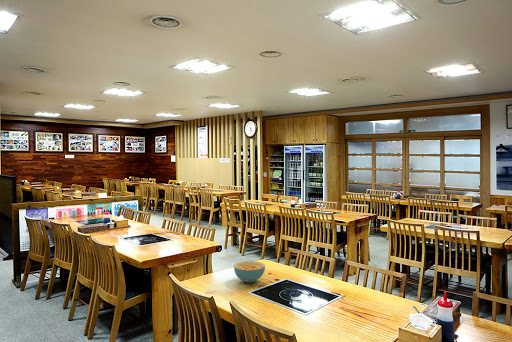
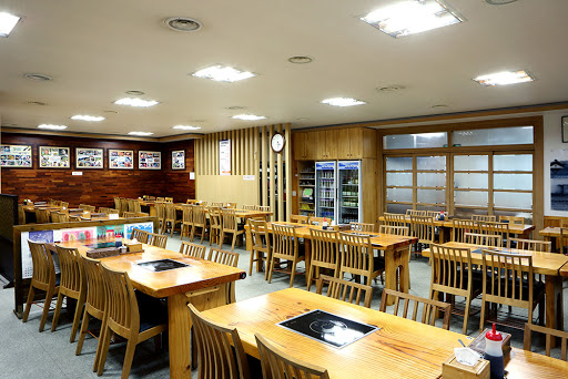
- cereal bowl [233,260,266,284]
